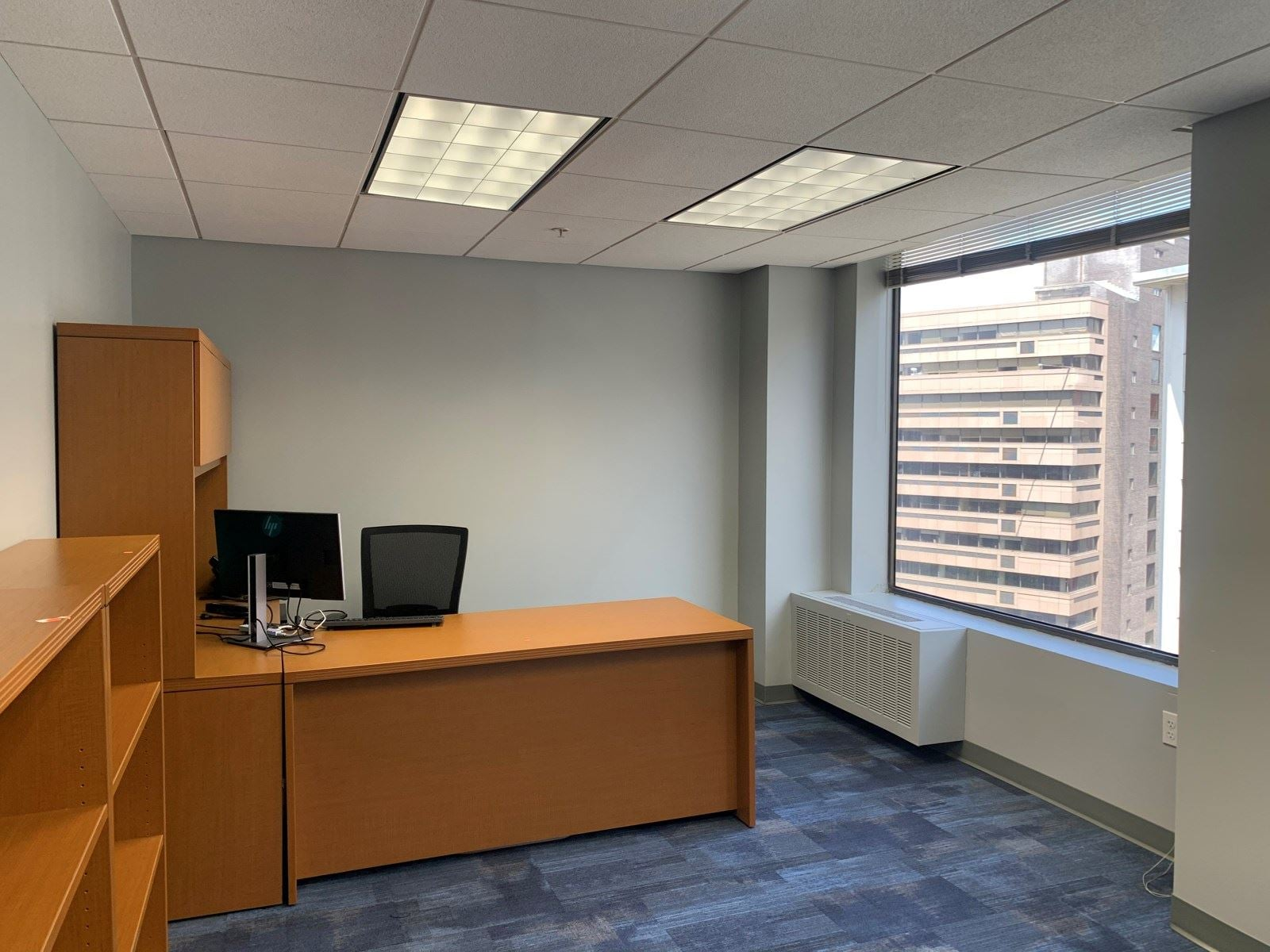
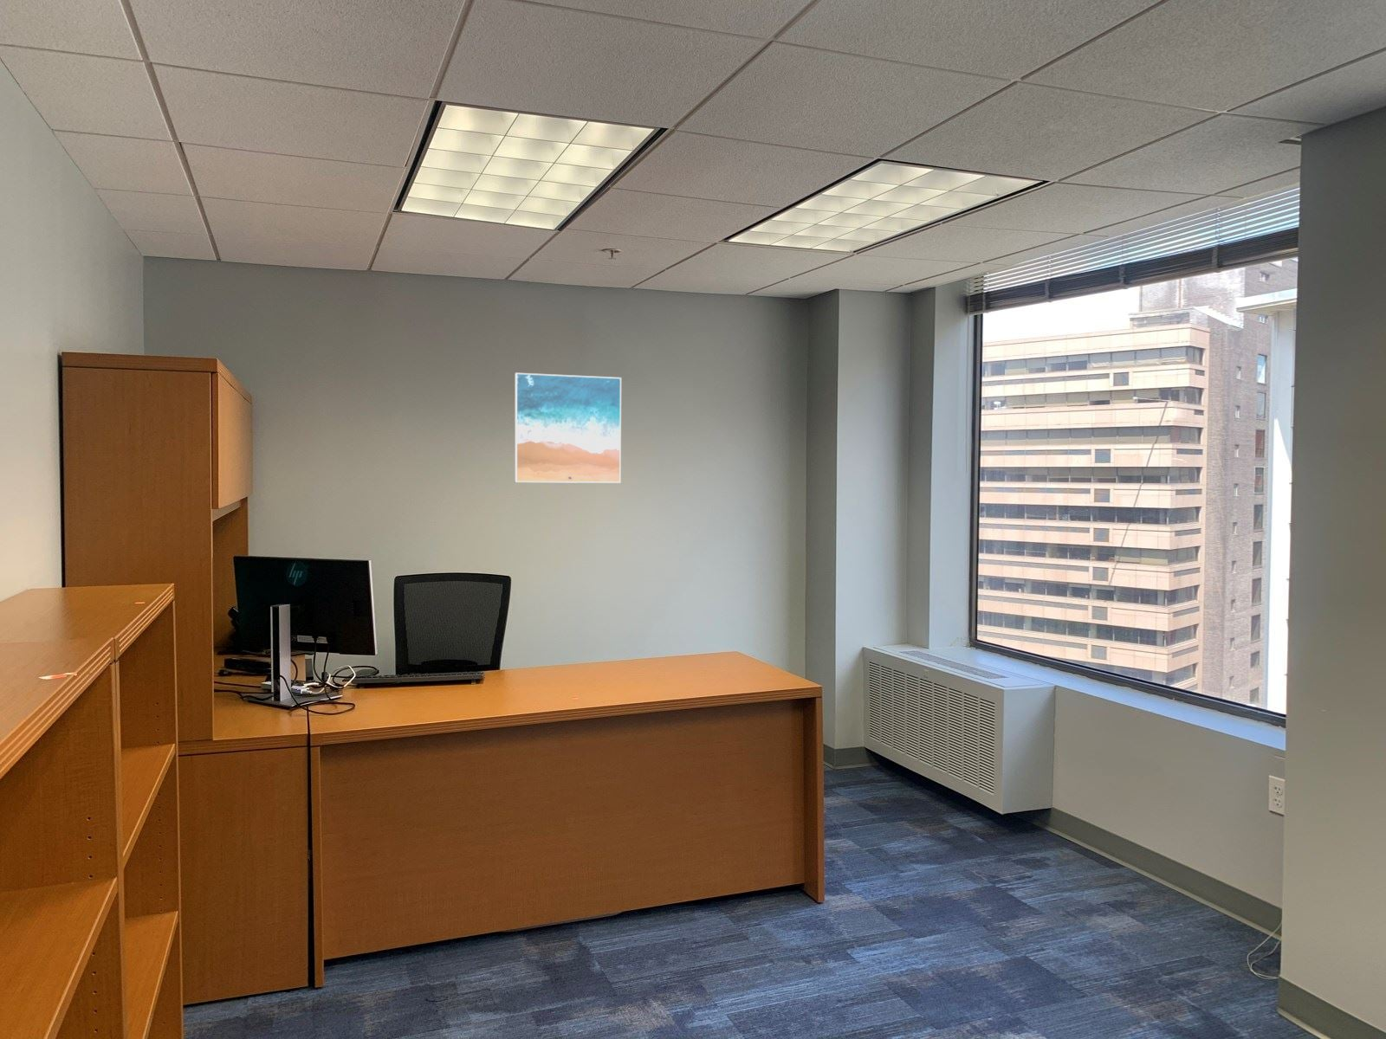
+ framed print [514,372,622,483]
